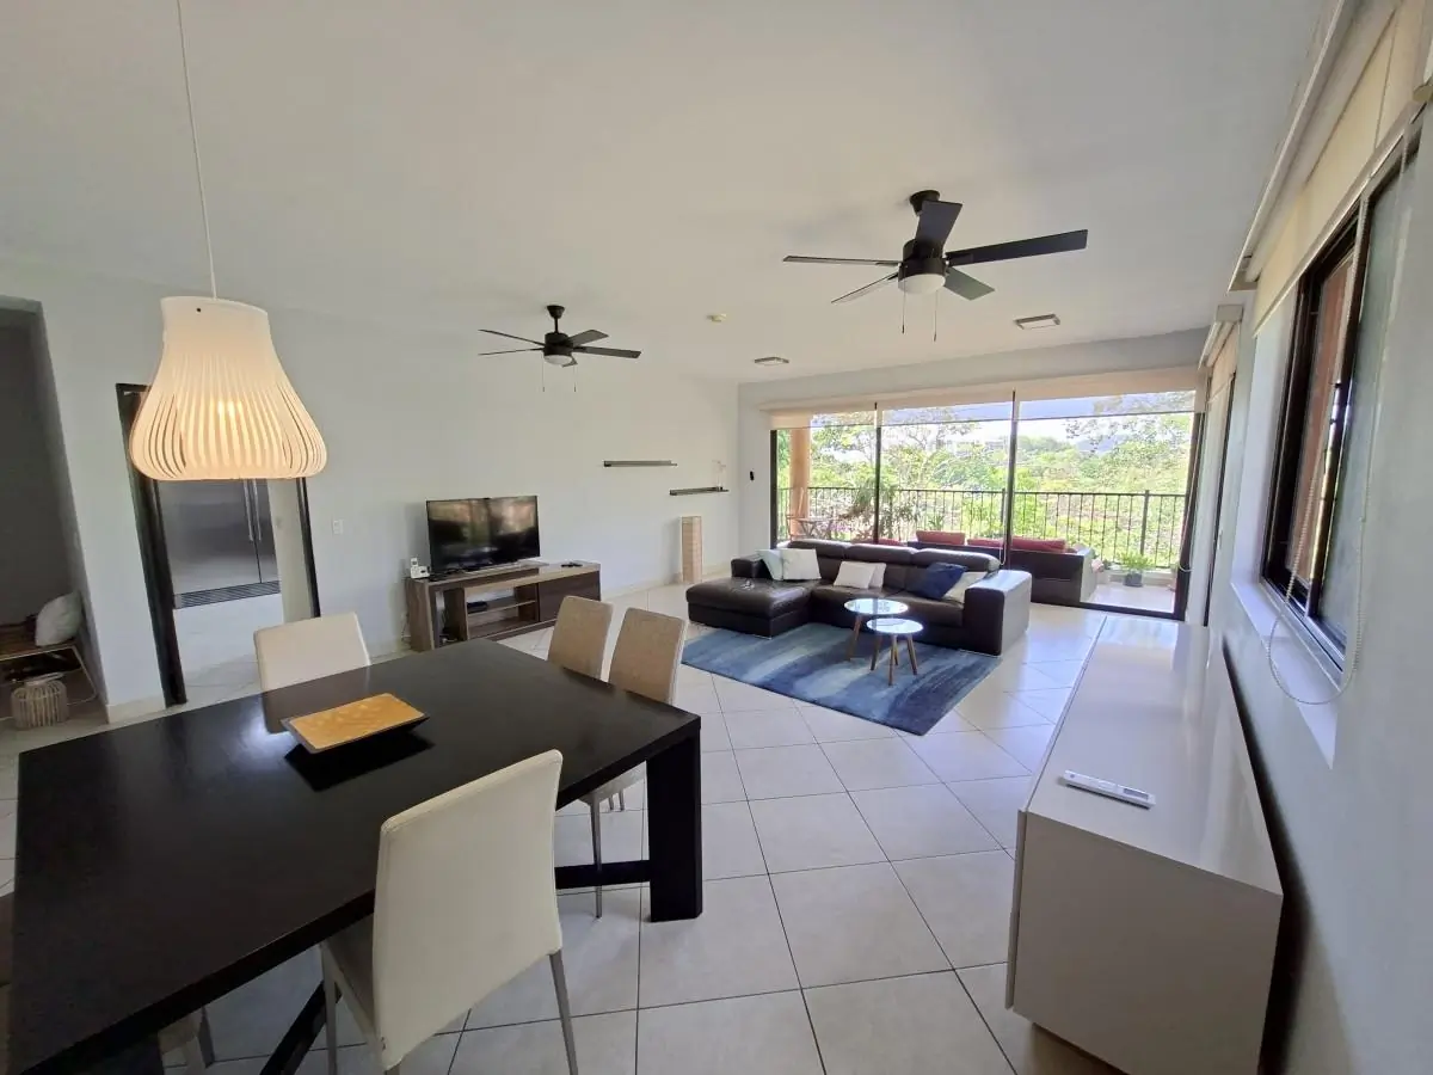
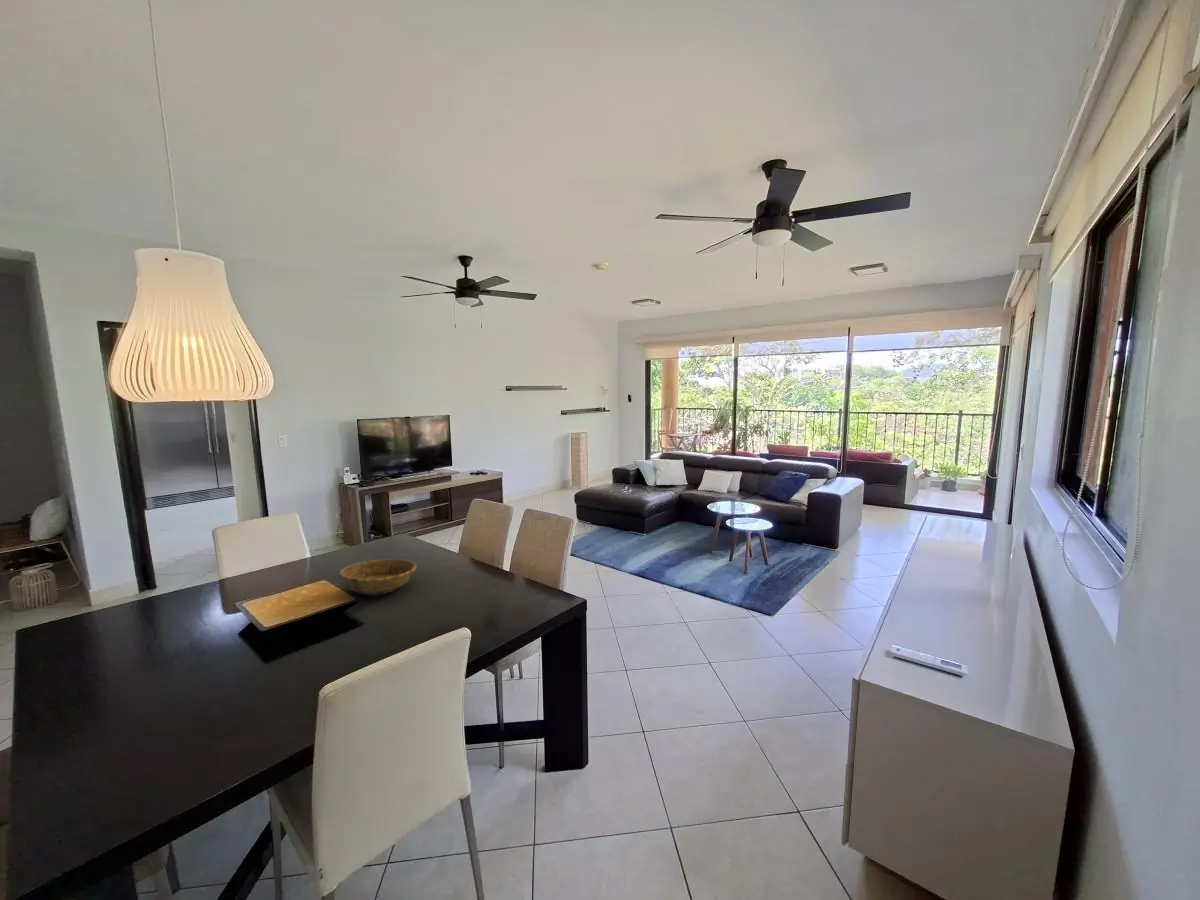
+ decorative bowl [338,558,418,596]
